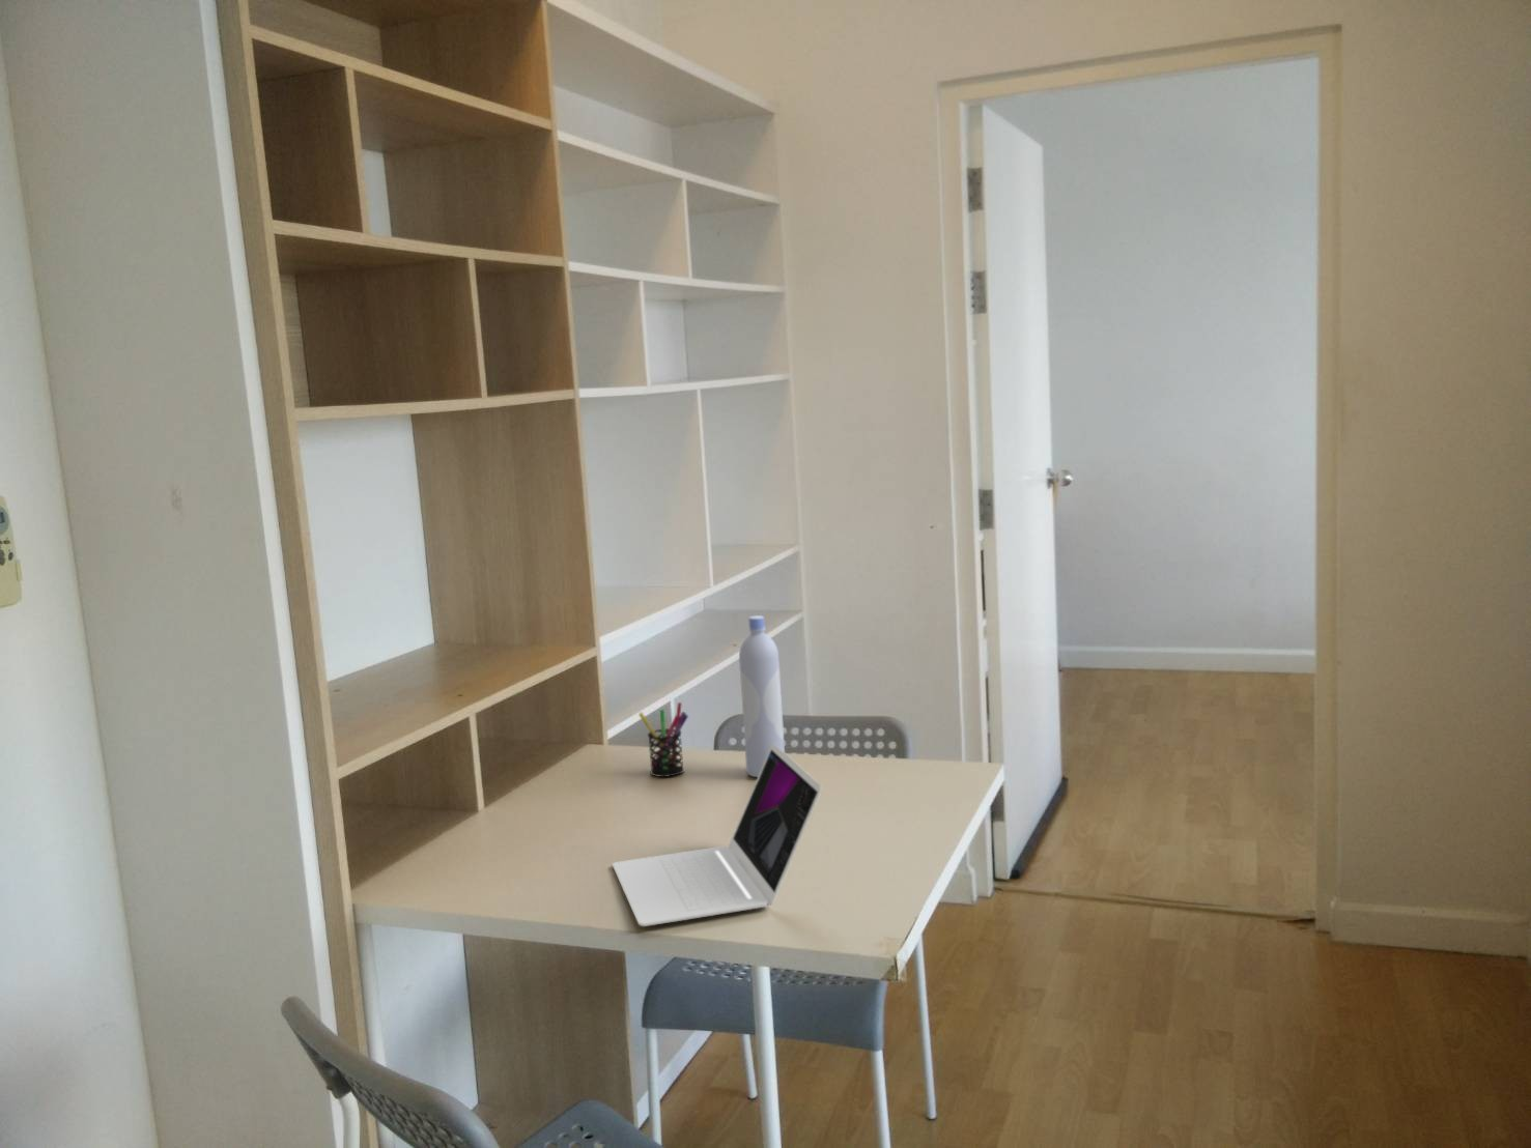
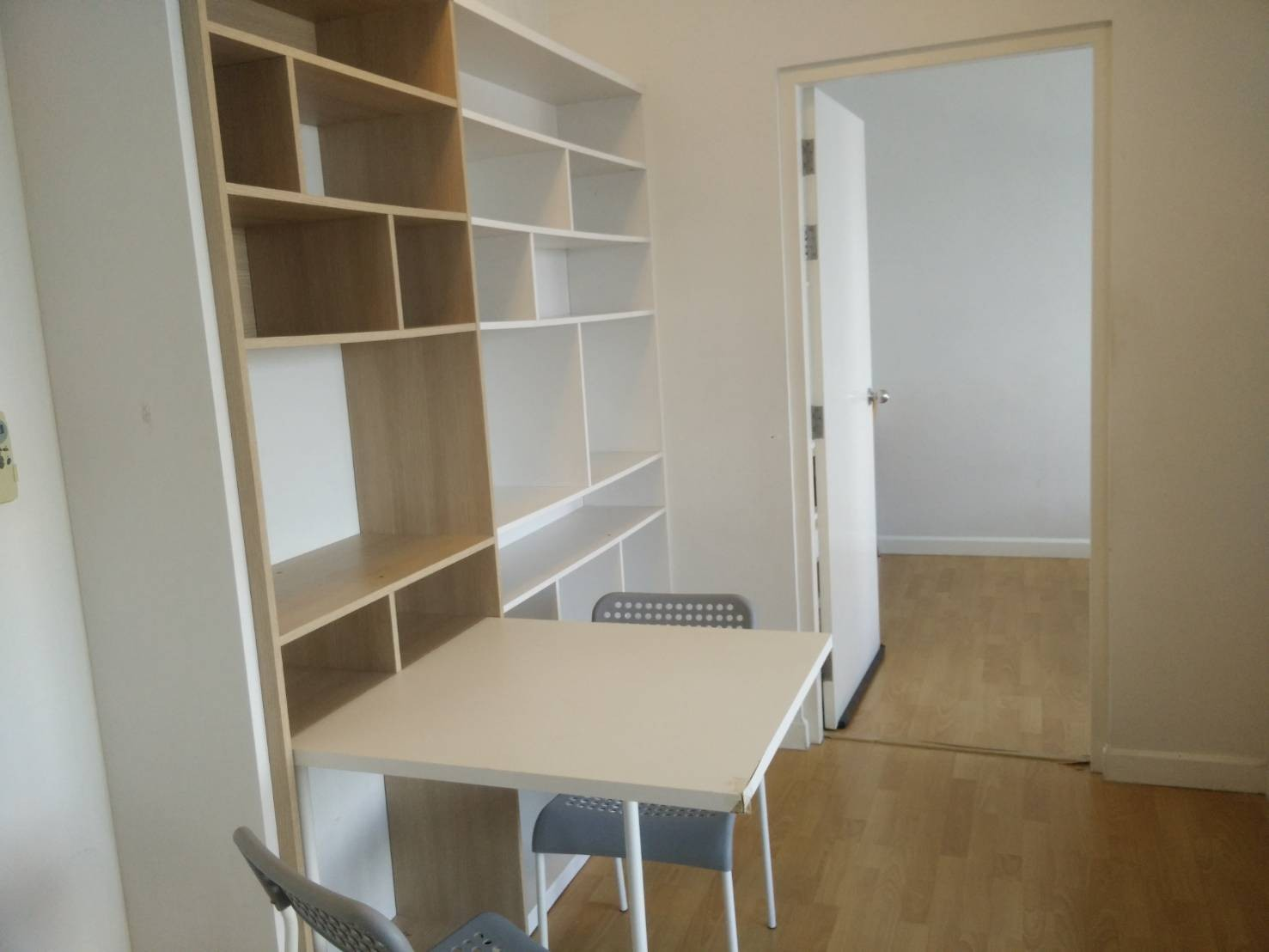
- laptop [612,744,823,927]
- bottle [738,615,785,778]
- pen holder [637,702,689,778]
